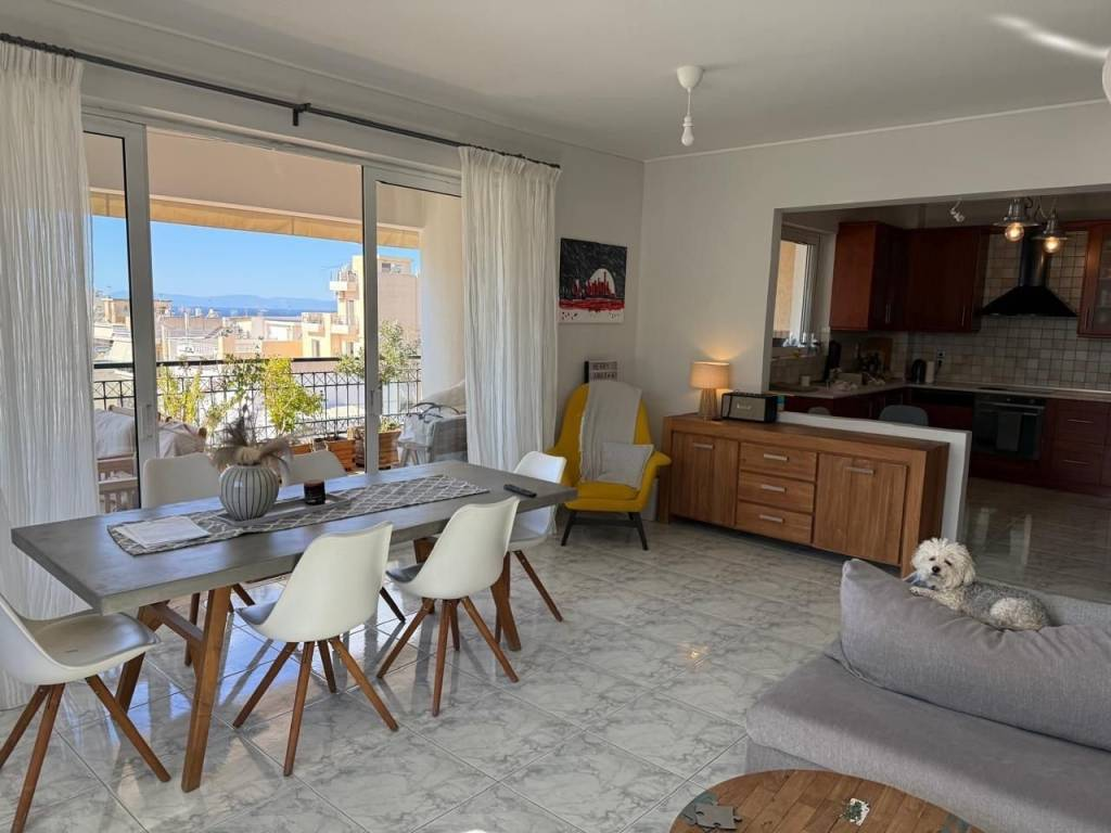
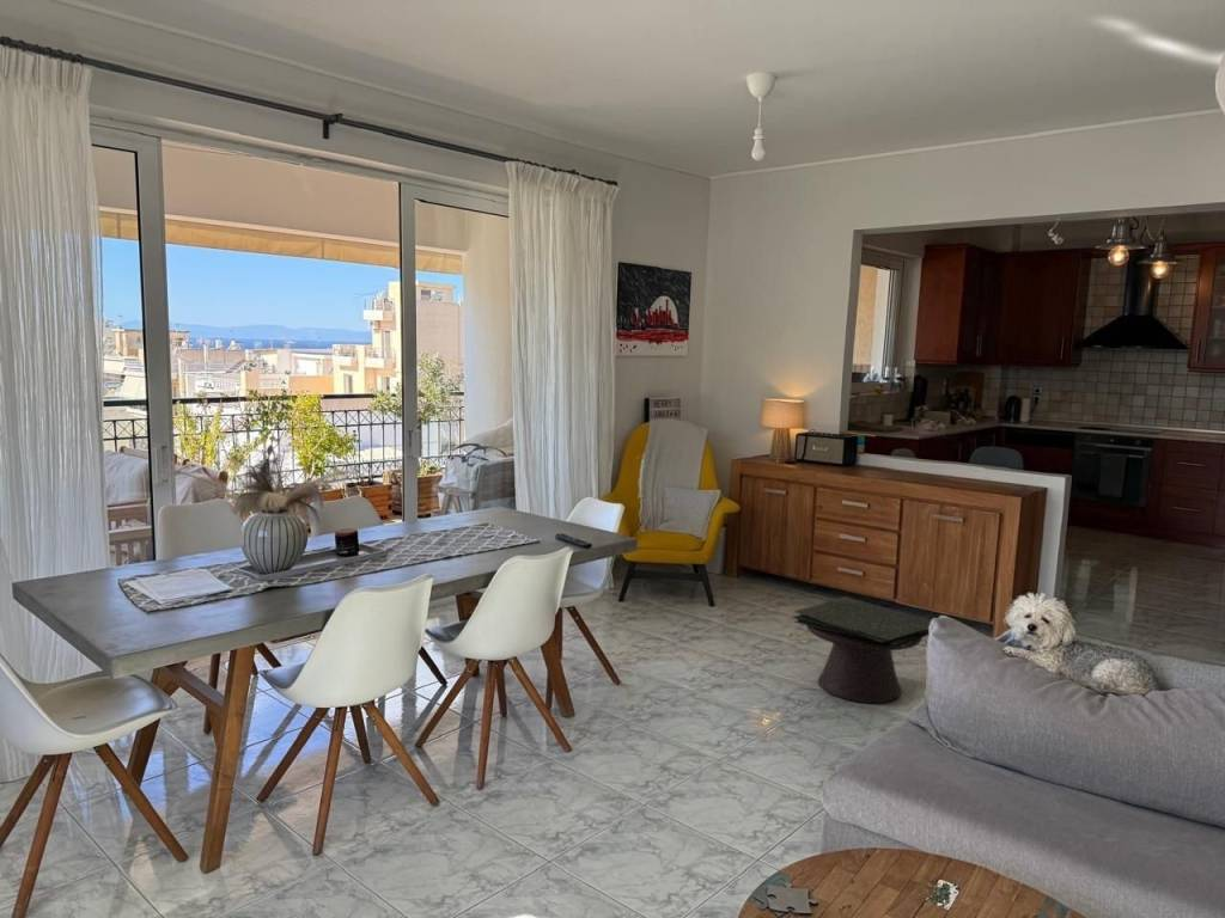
+ side table [792,595,931,704]
